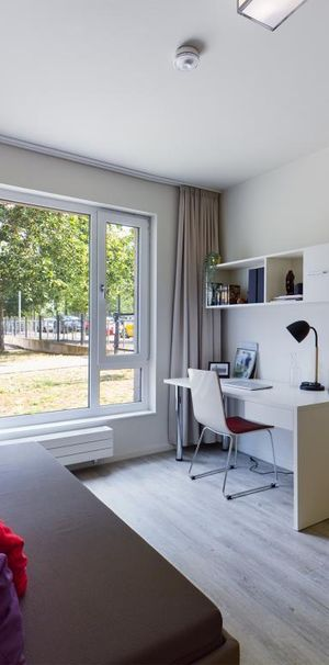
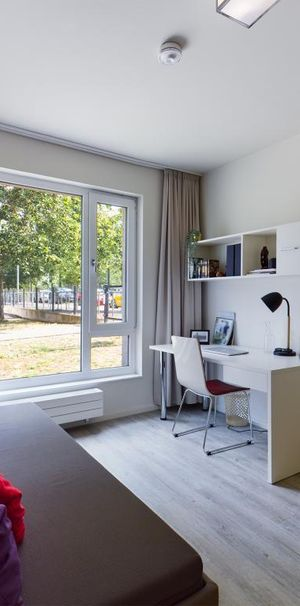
+ wastebasket [223,392,251,427]
